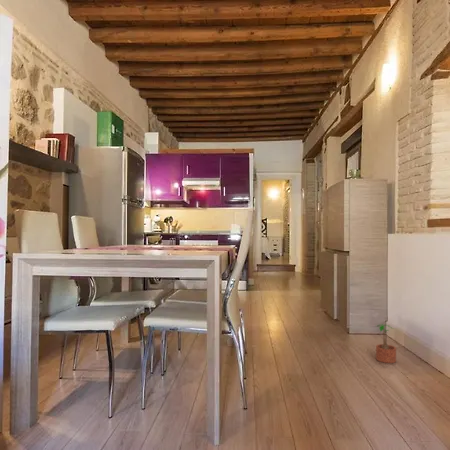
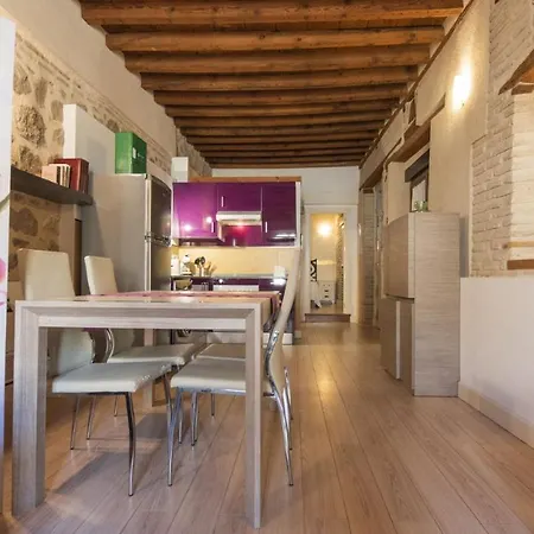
- potted plant [375,323,397,364]
